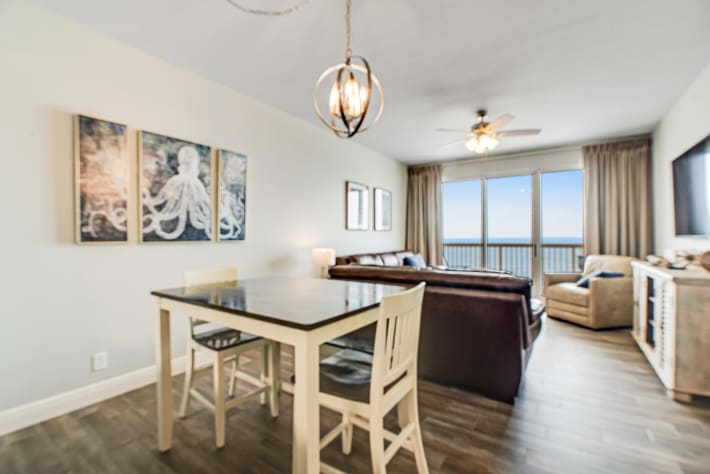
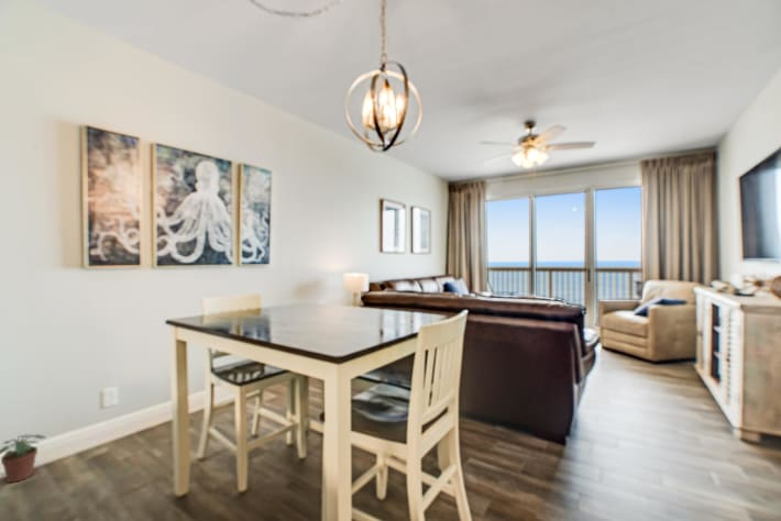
+ potted plant [0,433,47,484]
